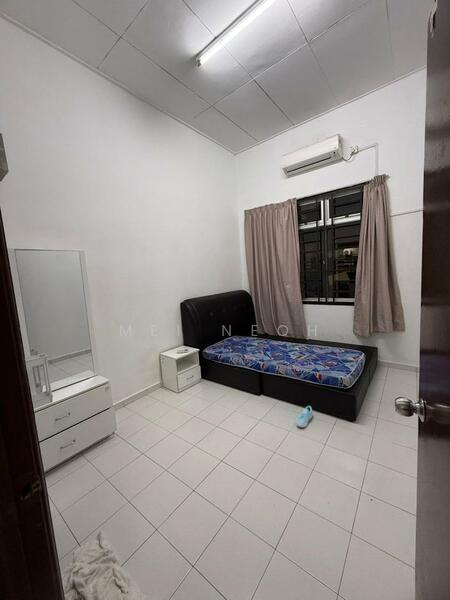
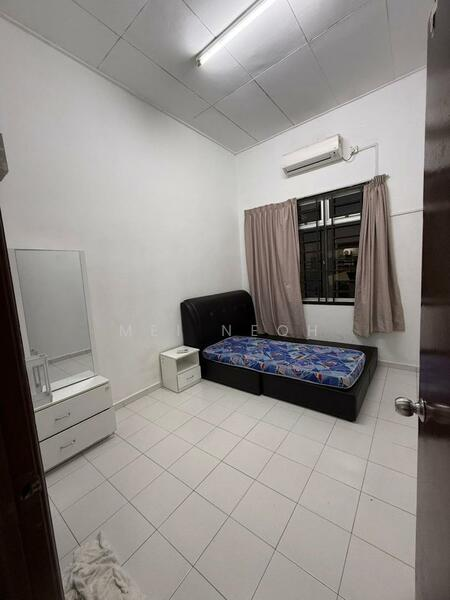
- sneaker [295,405,313,428]
